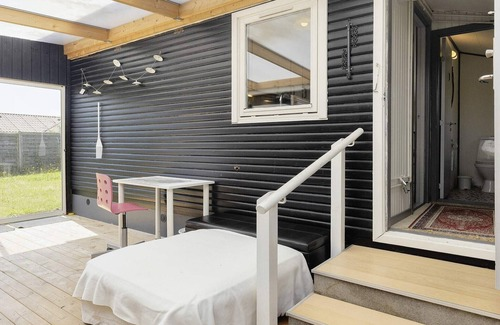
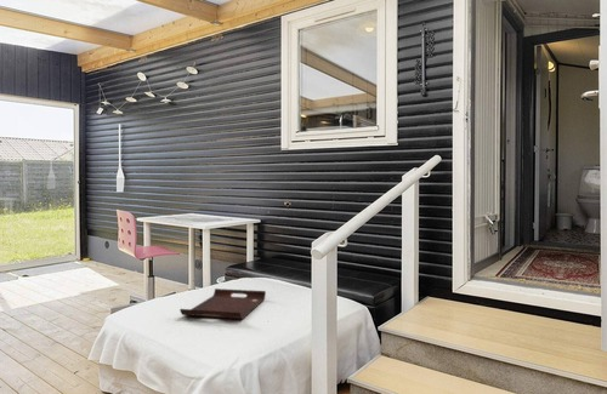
+ serving tray [178,287,267,320]
